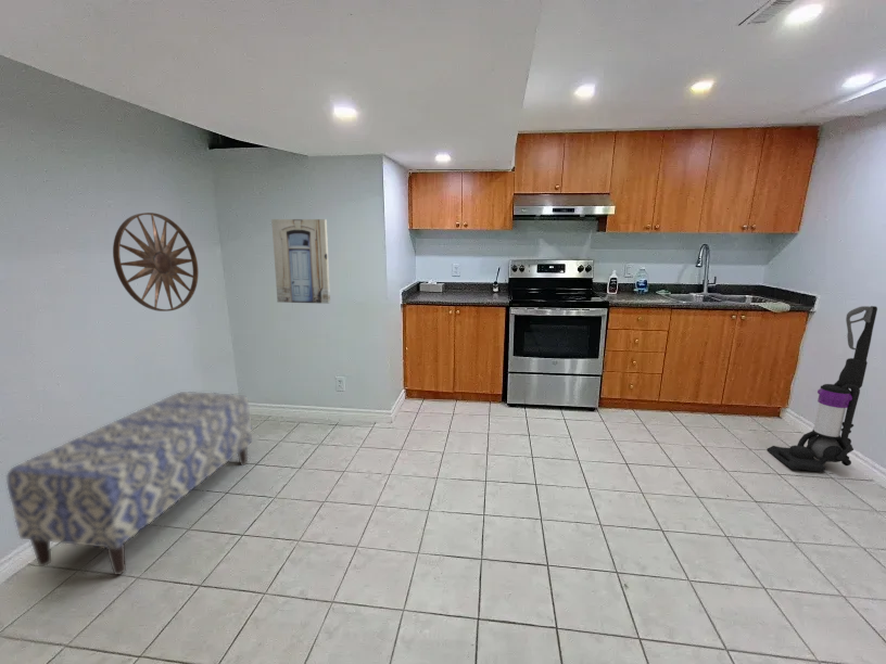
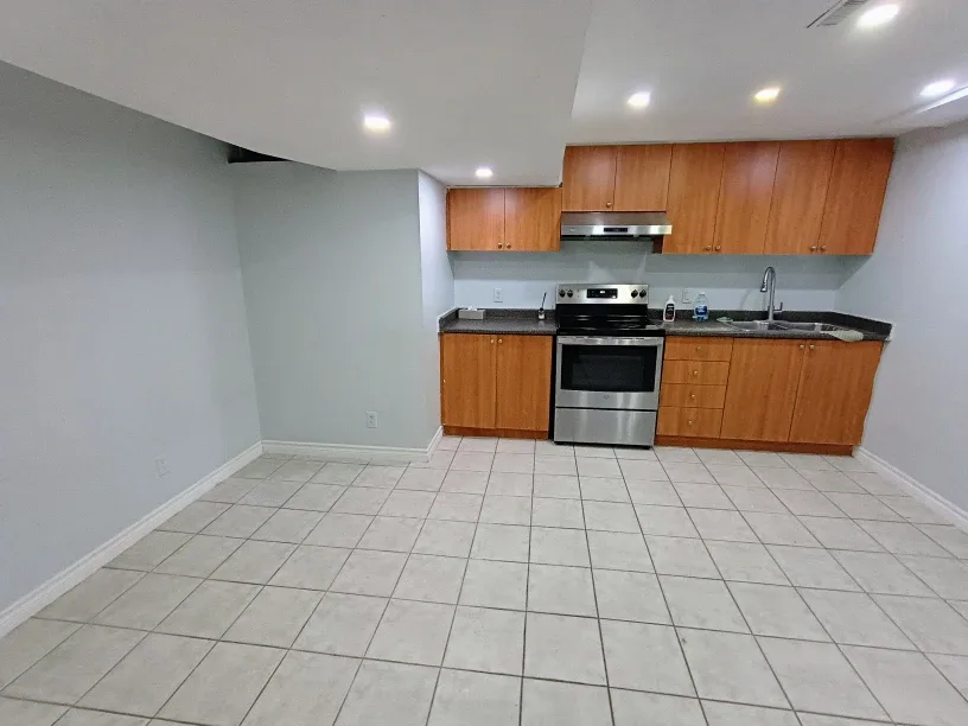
- wall art [270,218,331,305]
- wall art [112,212,200,312]
- bench [7,391,253,576]
- vacuum cleaner [765,305,878,472]
